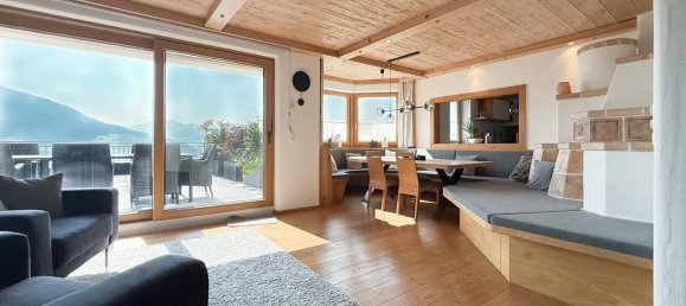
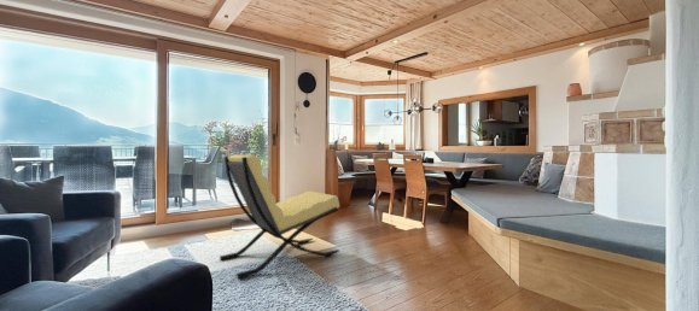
+ lounge chair [219,153,340,280]
